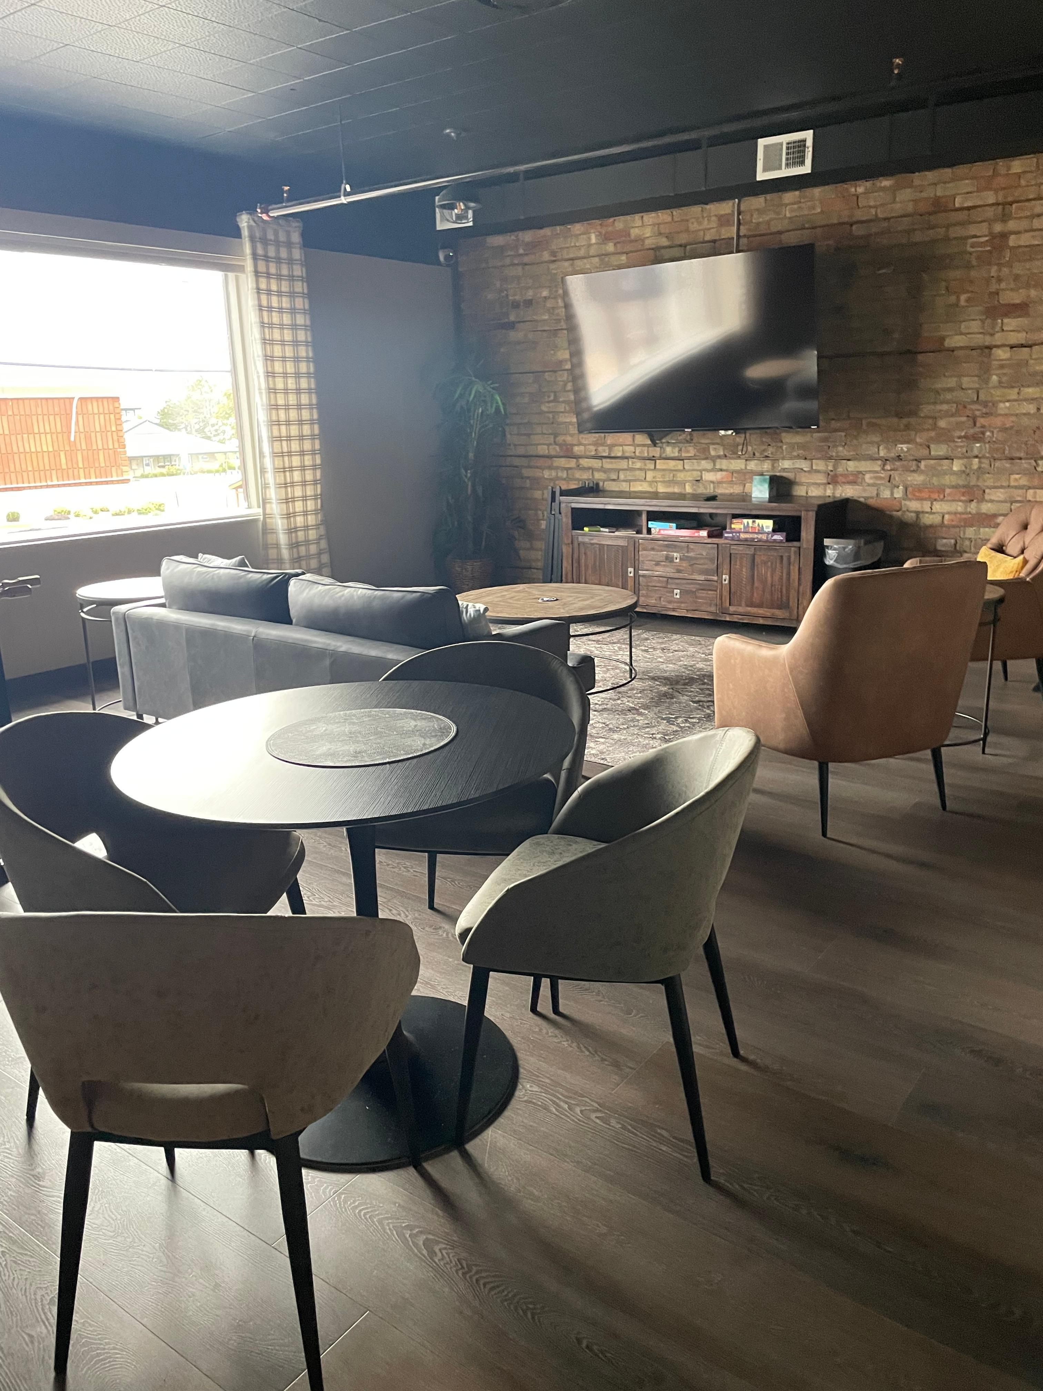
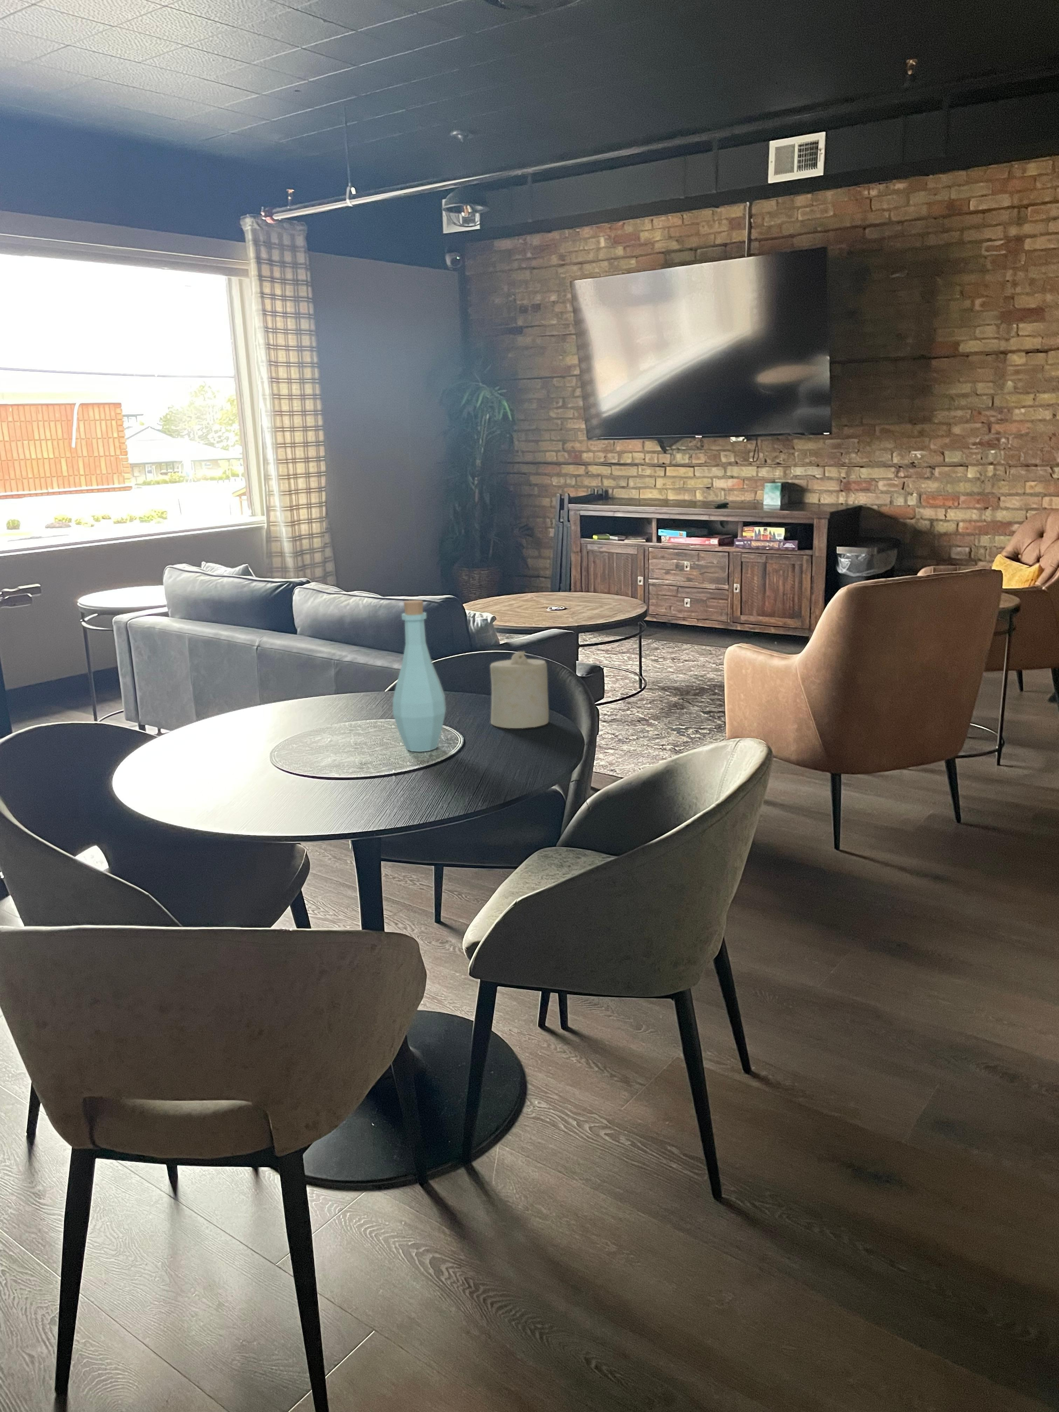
+ bottle [393,600,446,753]
+ candle [489,650,550,728]
